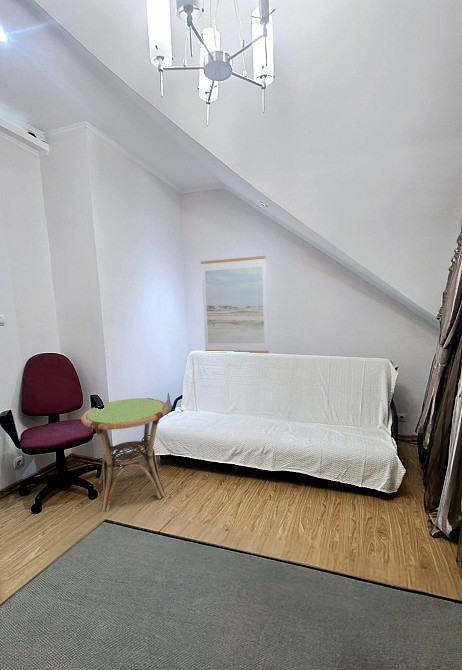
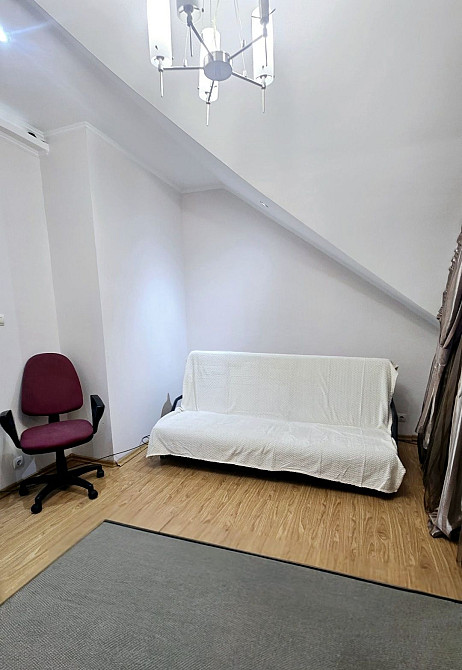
- side table [80,397,169,513]
- wall art [200,255,270,354]
